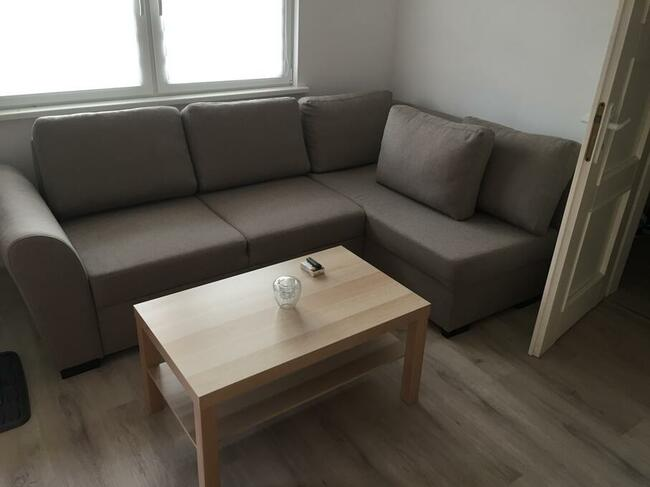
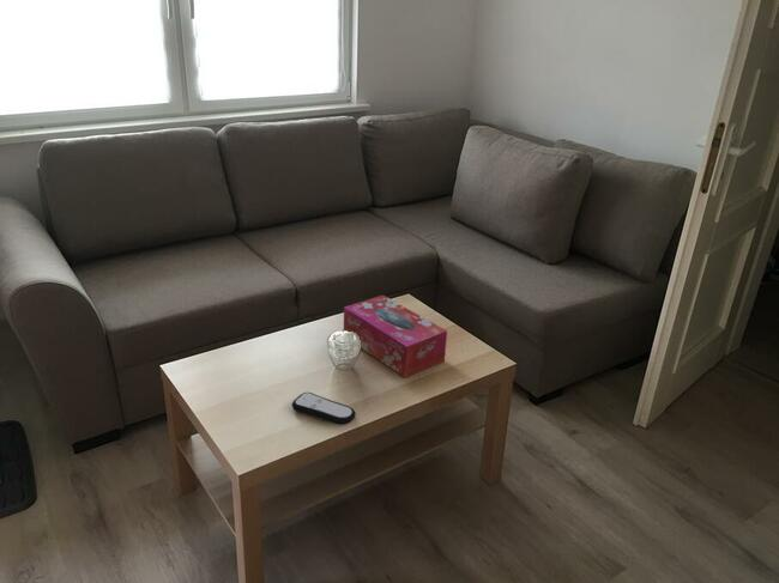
+ tissue box [343,293,448,378]
+ remote control [291,391,357,426]
